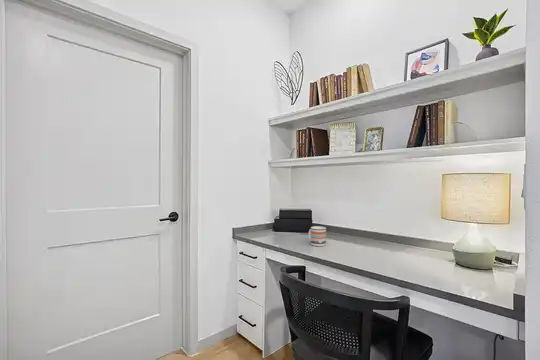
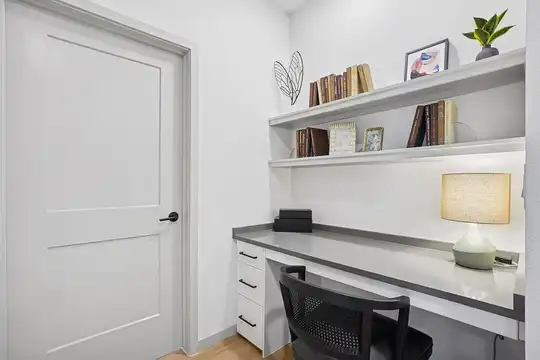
- mug [308,225,327,247]
